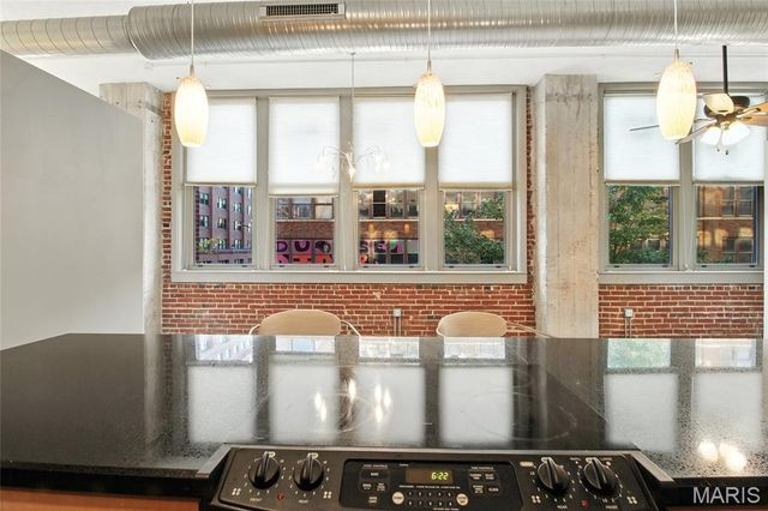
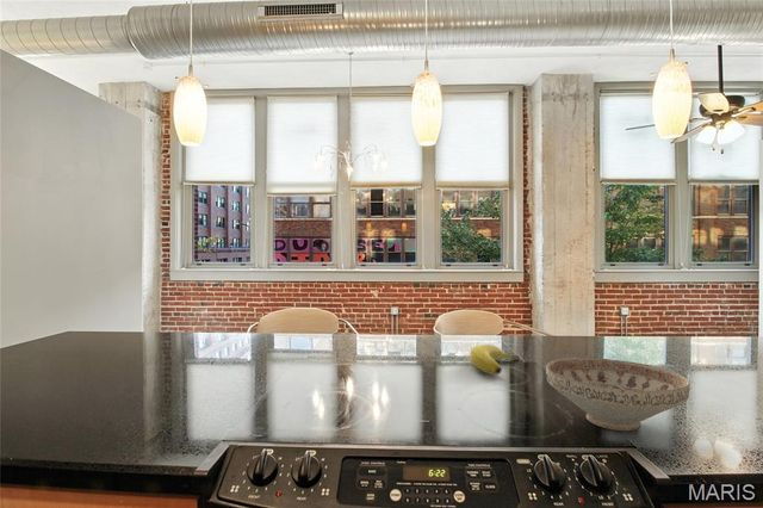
+ banana [469,343,521,376]
+ decorative bowl [545,357,691,432]
